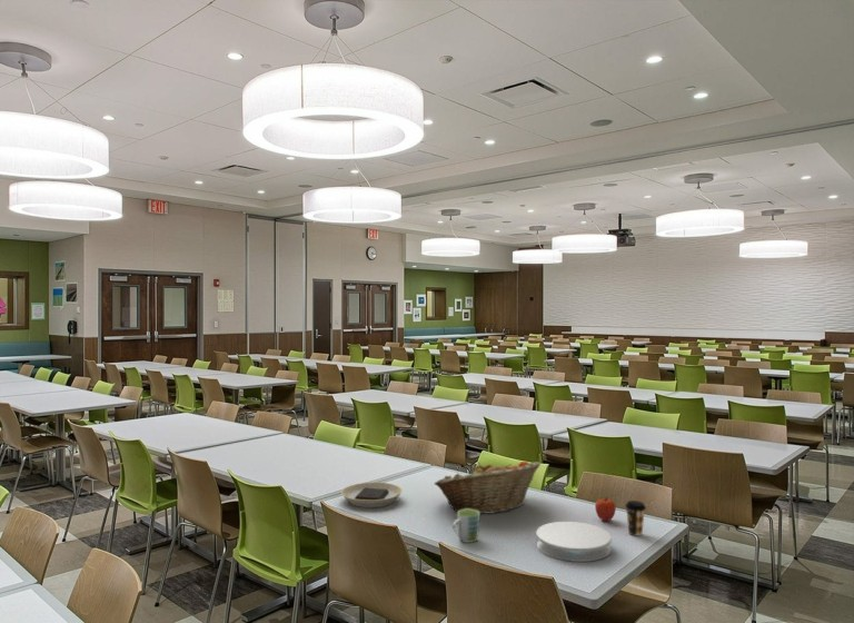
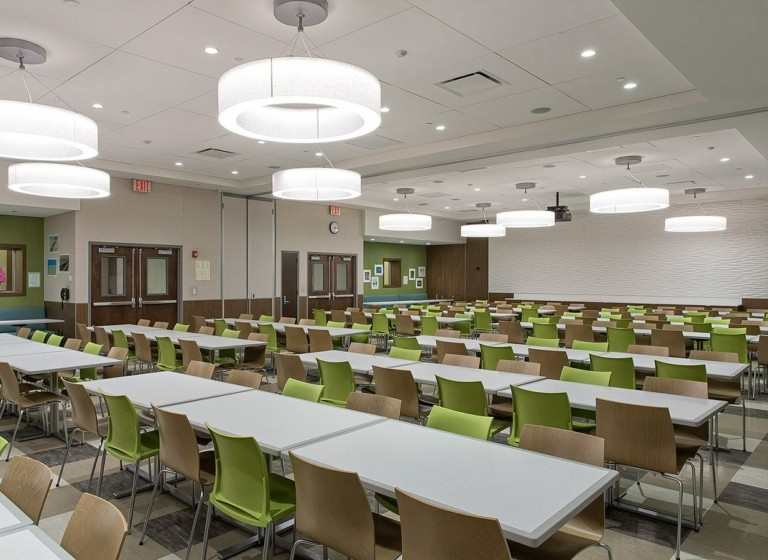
- fruit basket [434,459,542,515]
- plate [535,521,613,563]
- coffee cup [624,500,647,537]
- apple [594,496,617,522]
- plate [340,481,404,508]
- mug [451,508,481,544]
